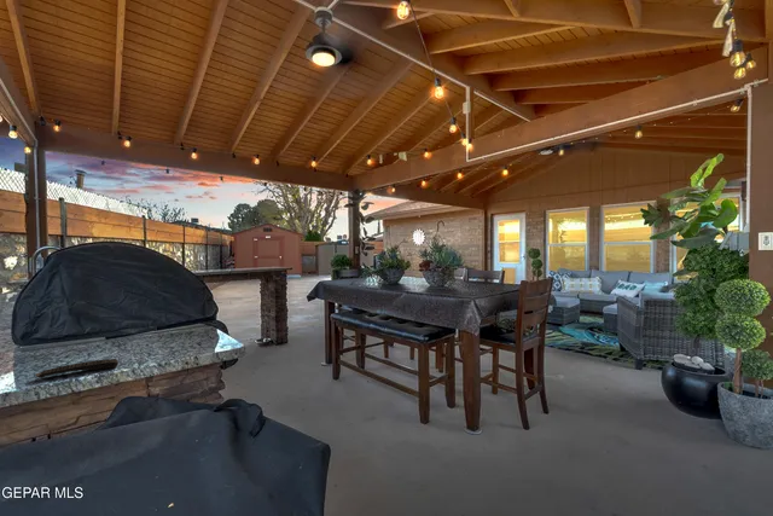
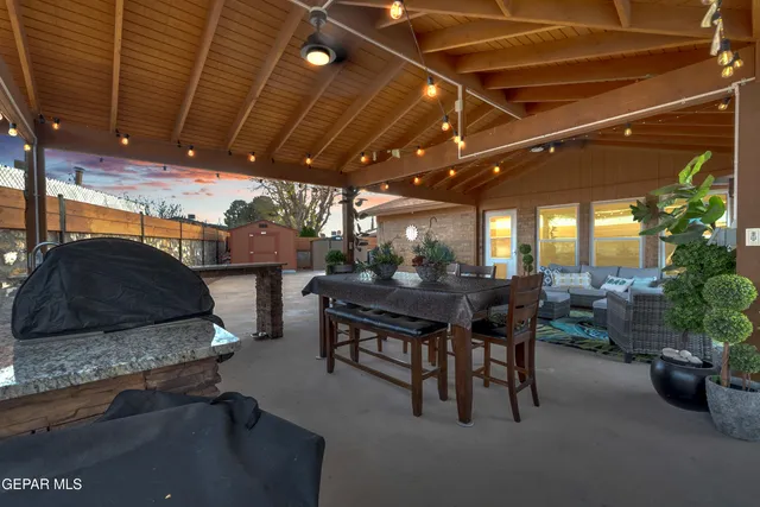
- remote control [34,358,120,378]
